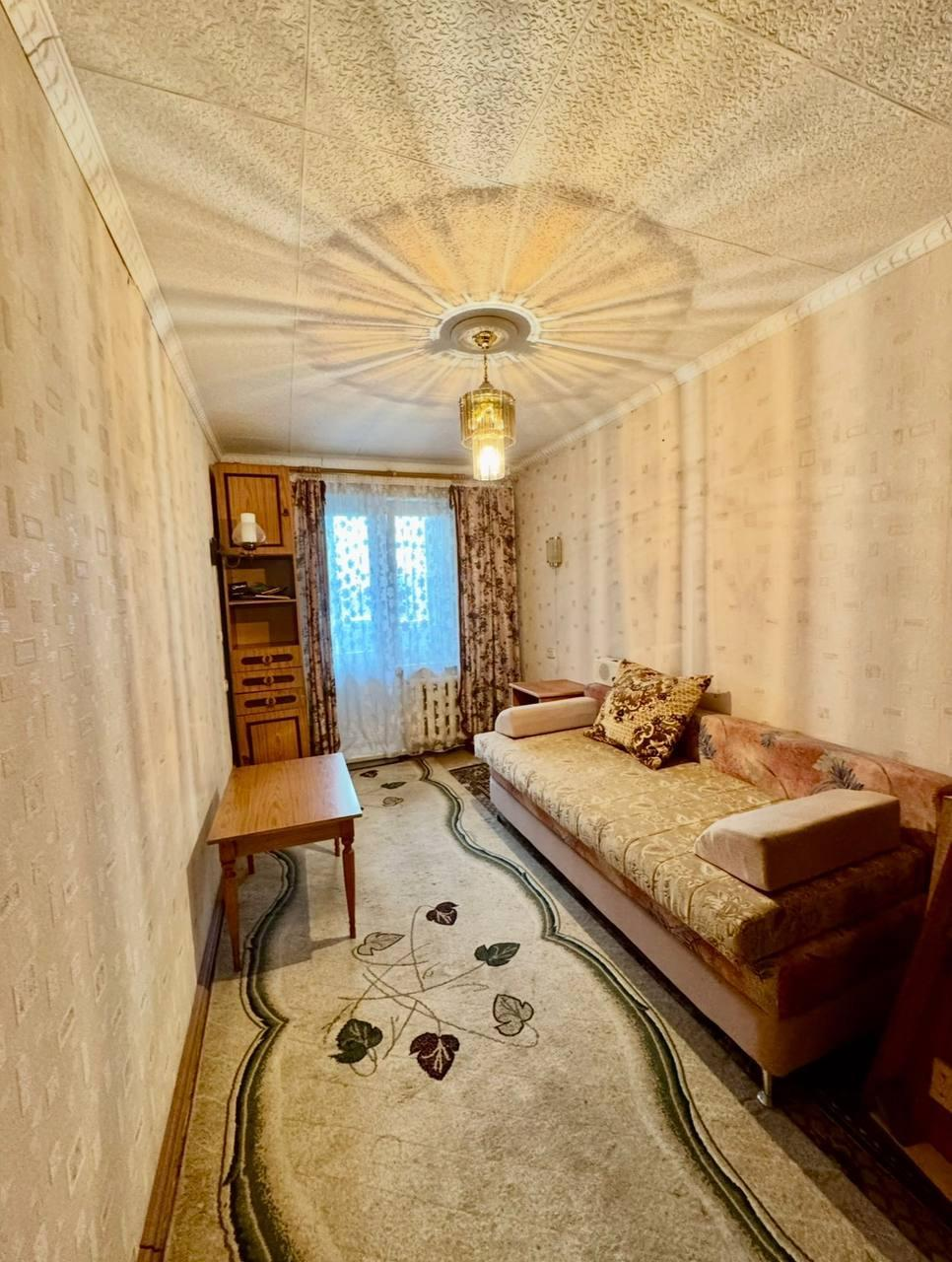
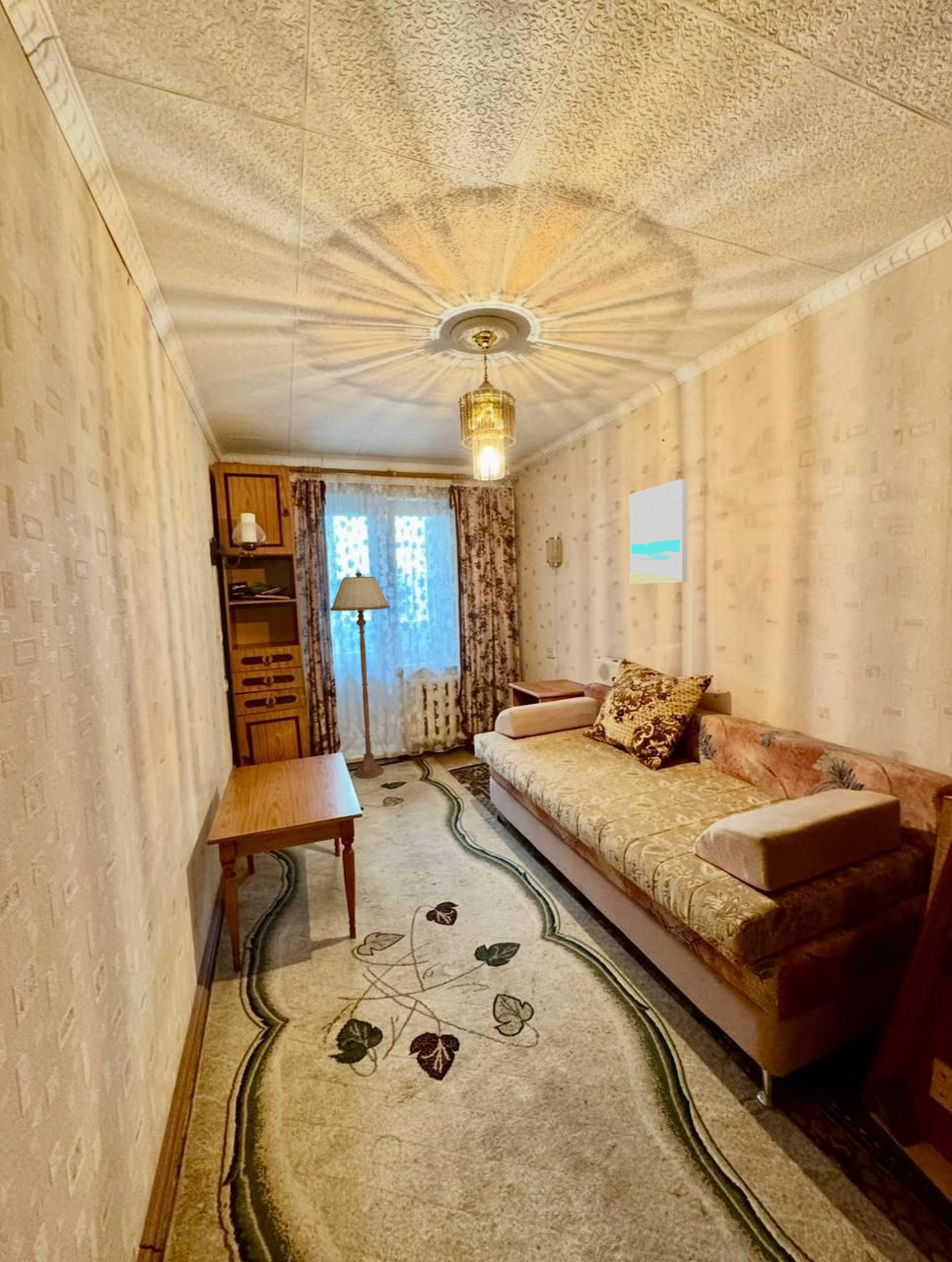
+ floor lamp [329,571,391,779]
+ wall art [629,478,688,585]
